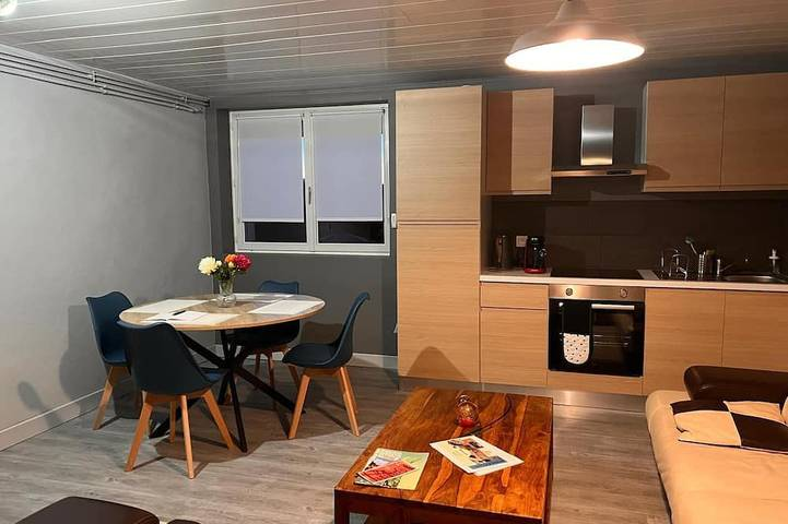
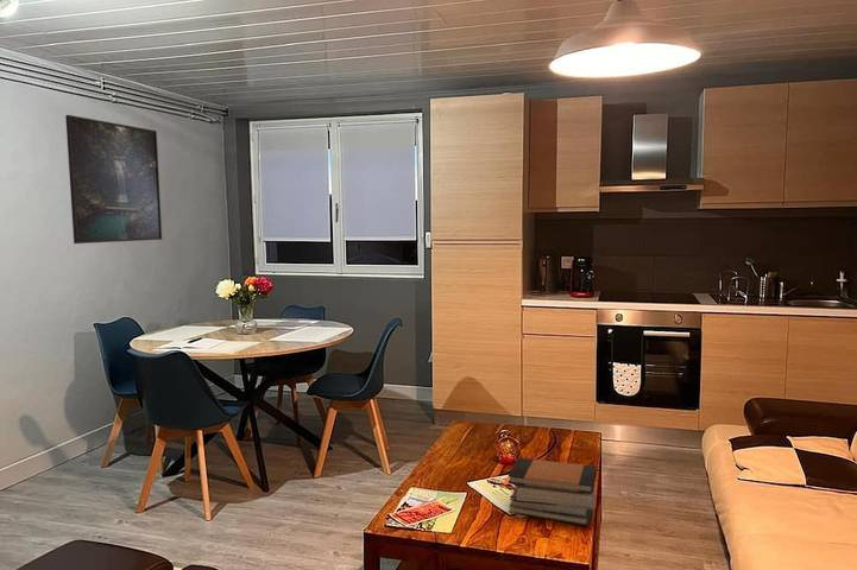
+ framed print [64,114,163,245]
+ book stack [508,457,598,527]
